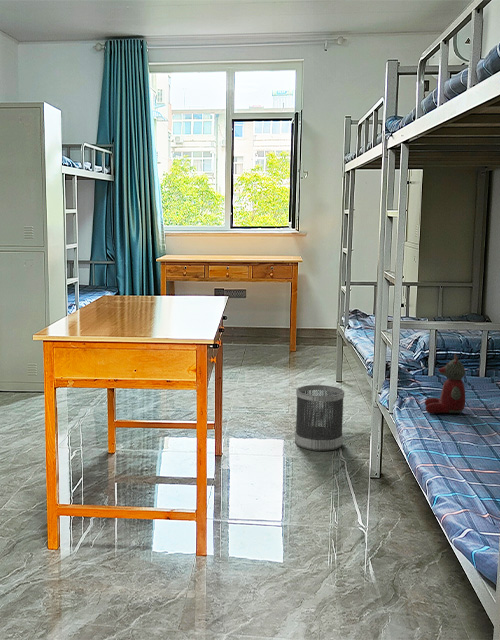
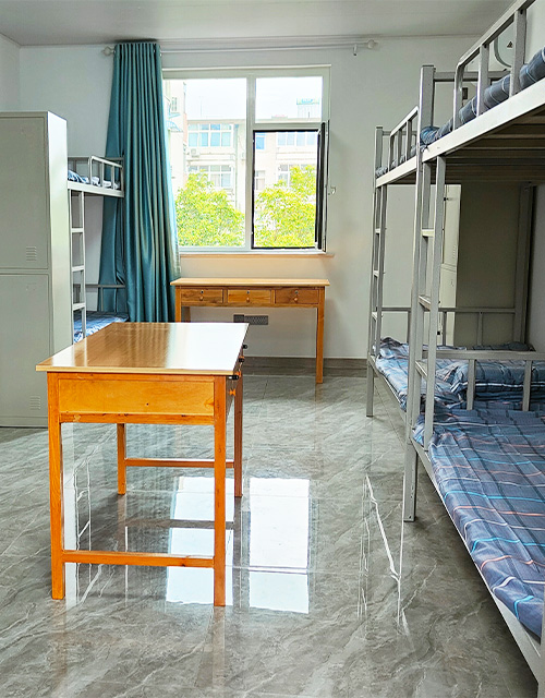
- stuffed bear [424,352,466,414]
- wastebasket [294,384,345,452]
